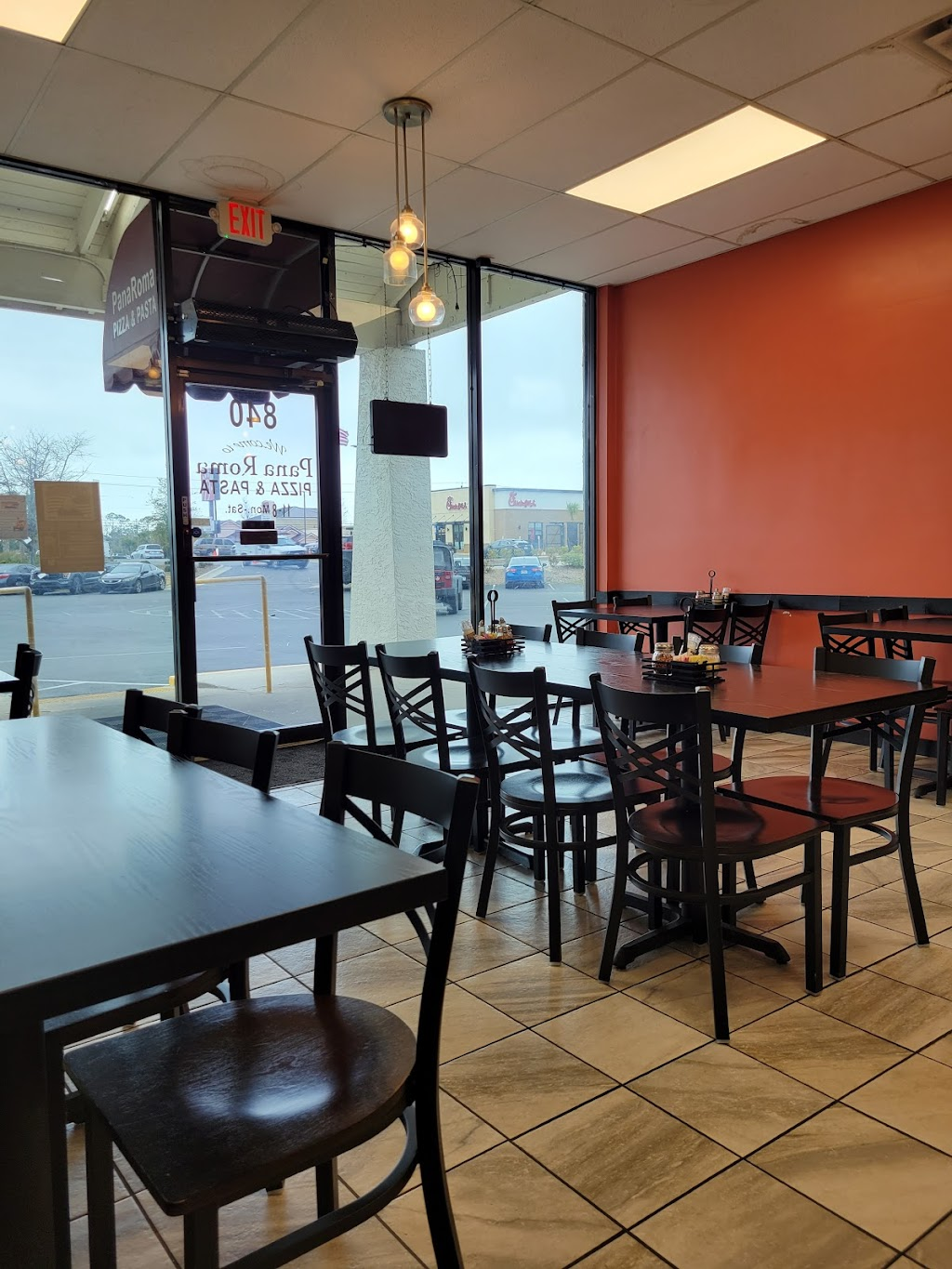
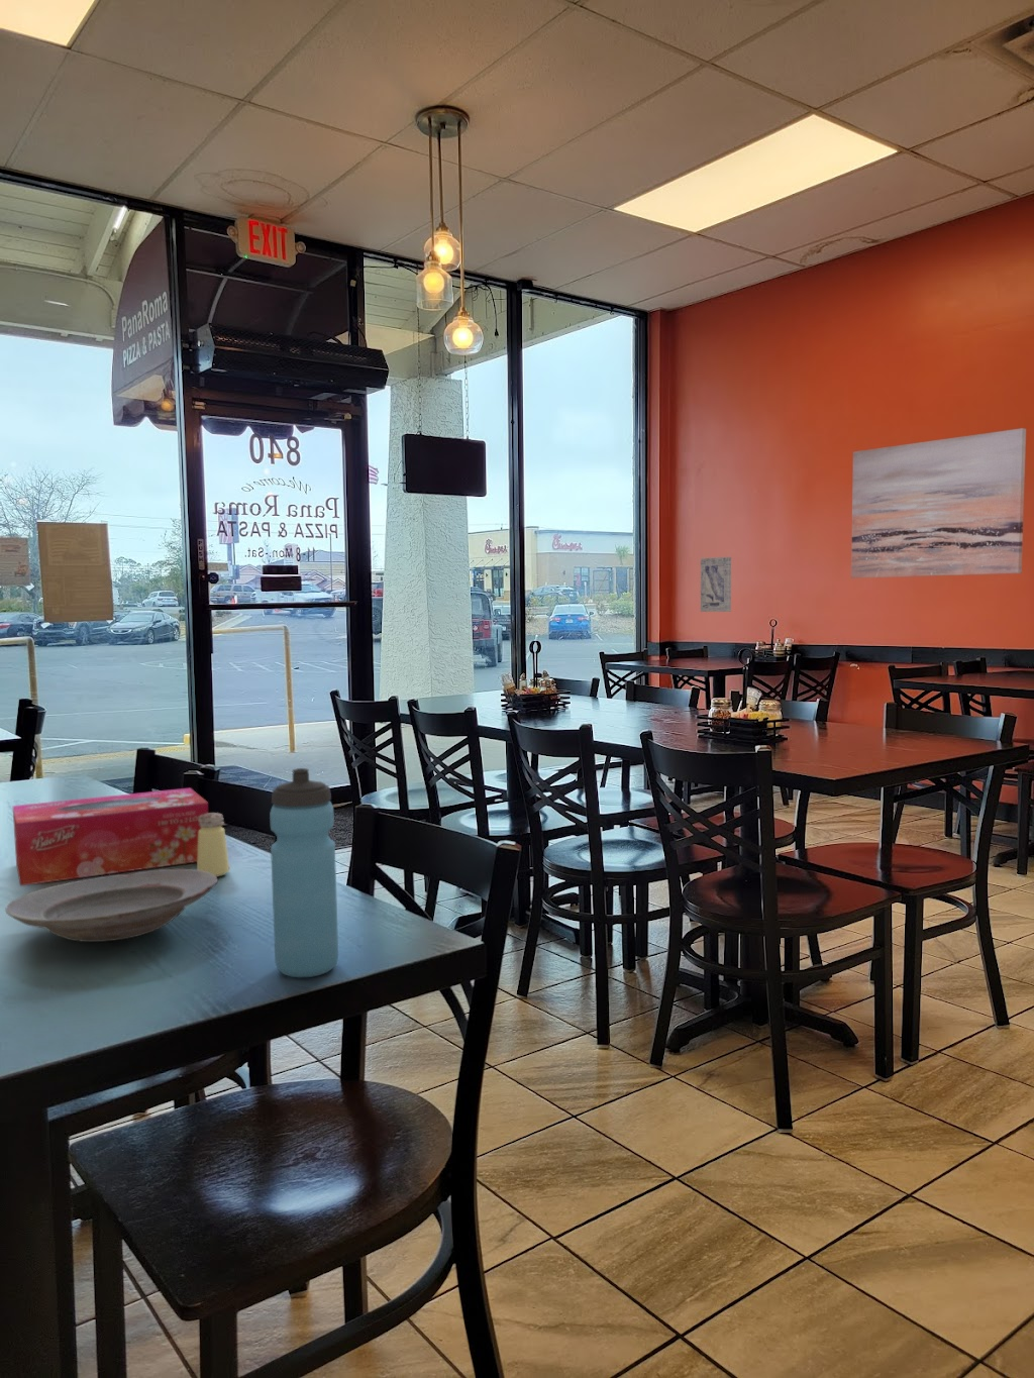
+ saltshaker [196,811,230,878]
+ wall art [850,427,1026,580]
+ tissue box [12,786,209,886]
+ water bottle [268,768,339,978]
+ wall art [699,556,732,612]
+ plate [4,869,218,943]
